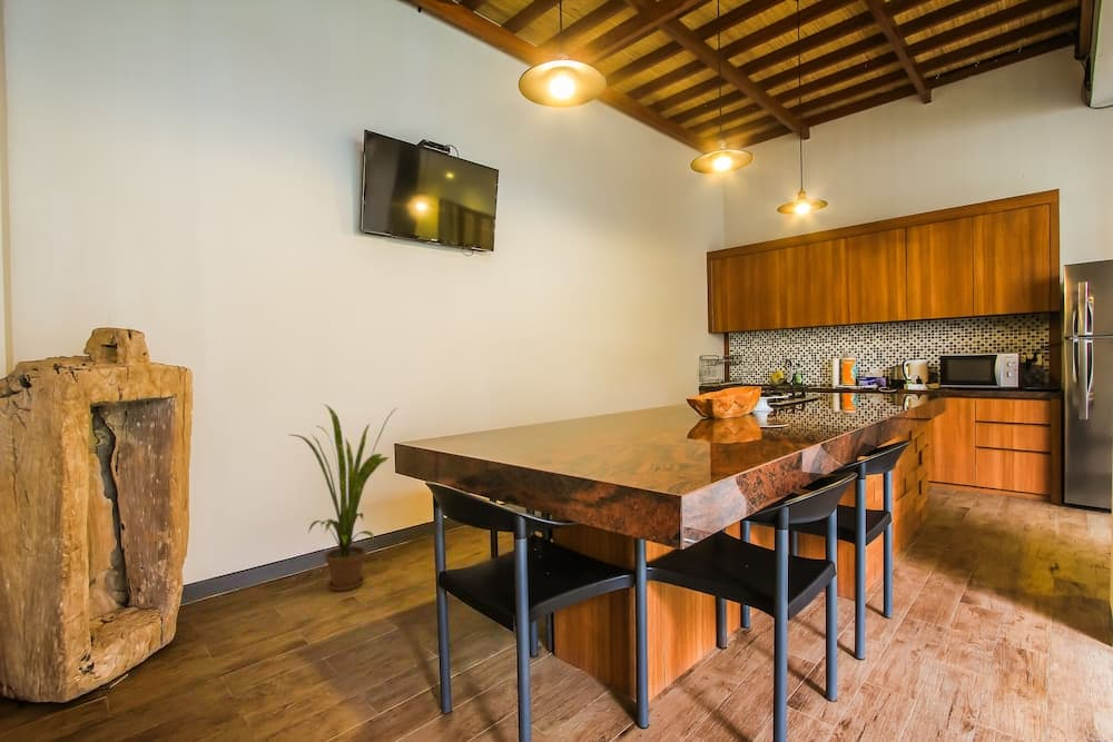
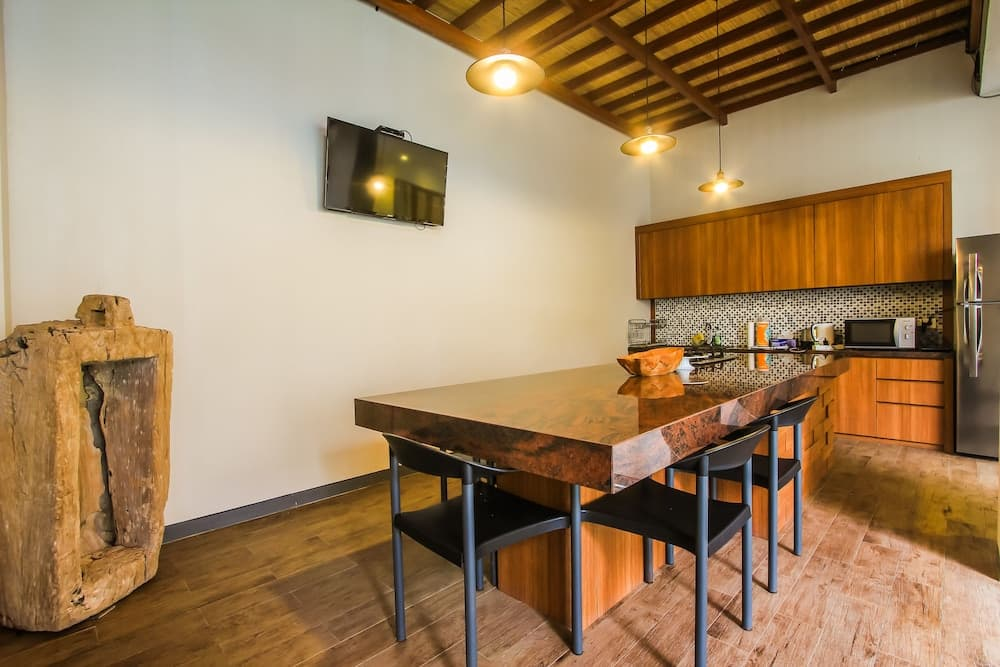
- house plant [289,404,397,592]
